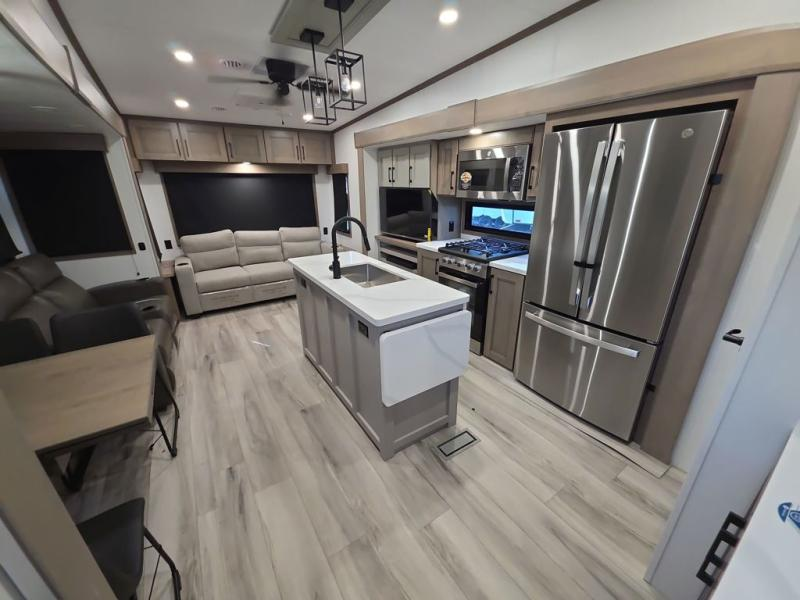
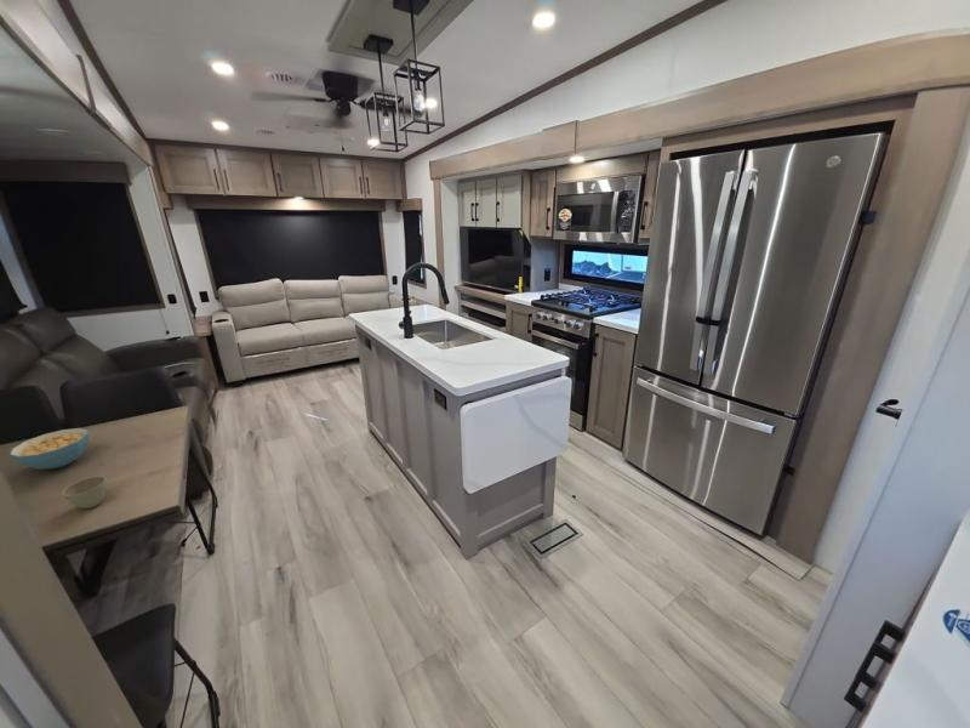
+ flower pot [61,474,108,510]
+ cereal bowl [8,427,90,471]
